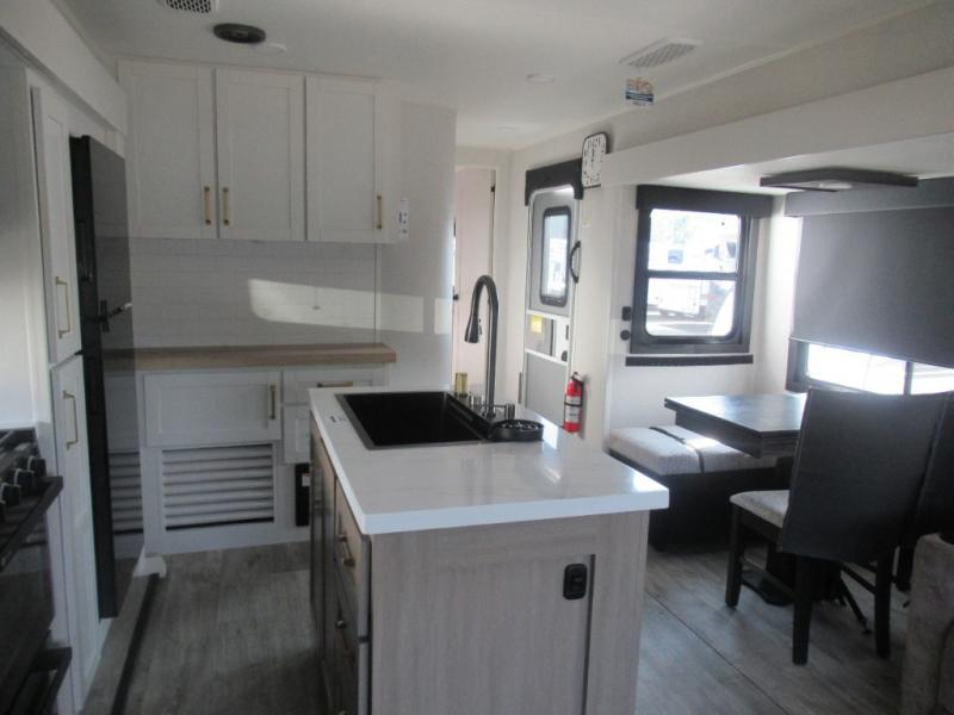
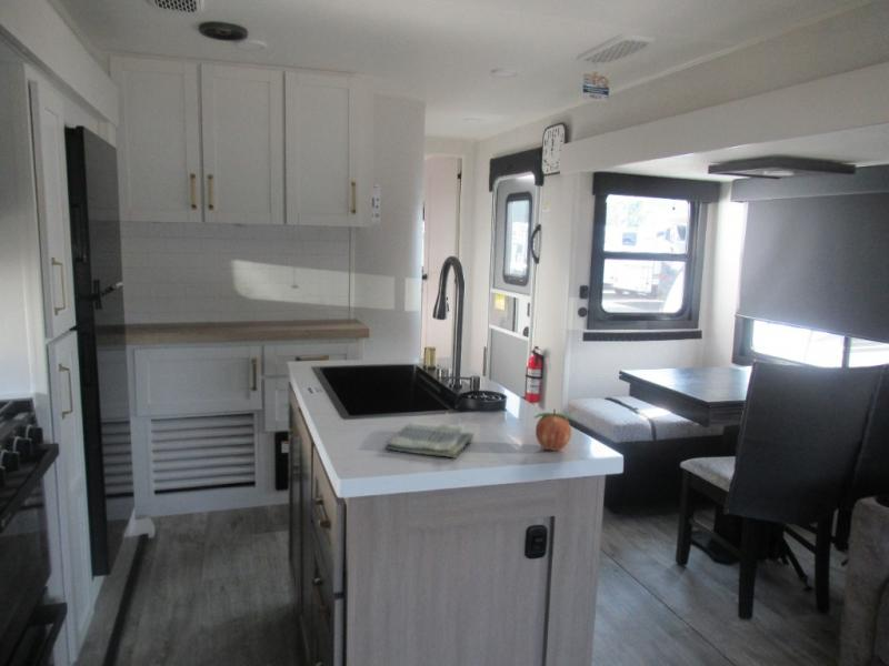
+ fruit [533,407,575,452]
+ dish towel [384,422,475,460]
